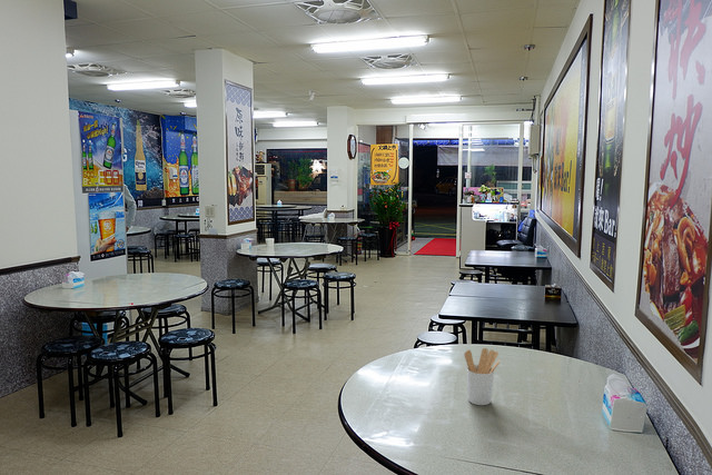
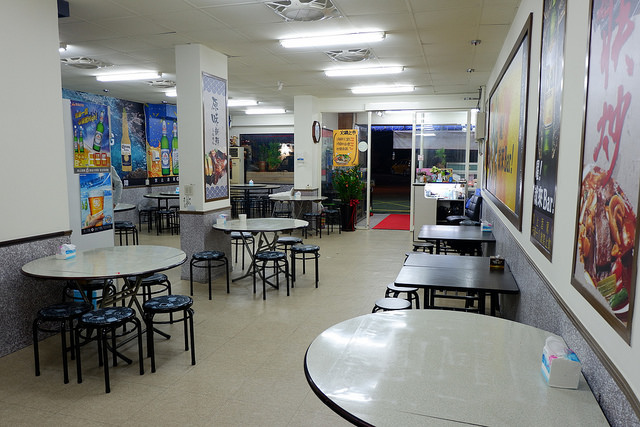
- utensil holder [463,347,501,406]
